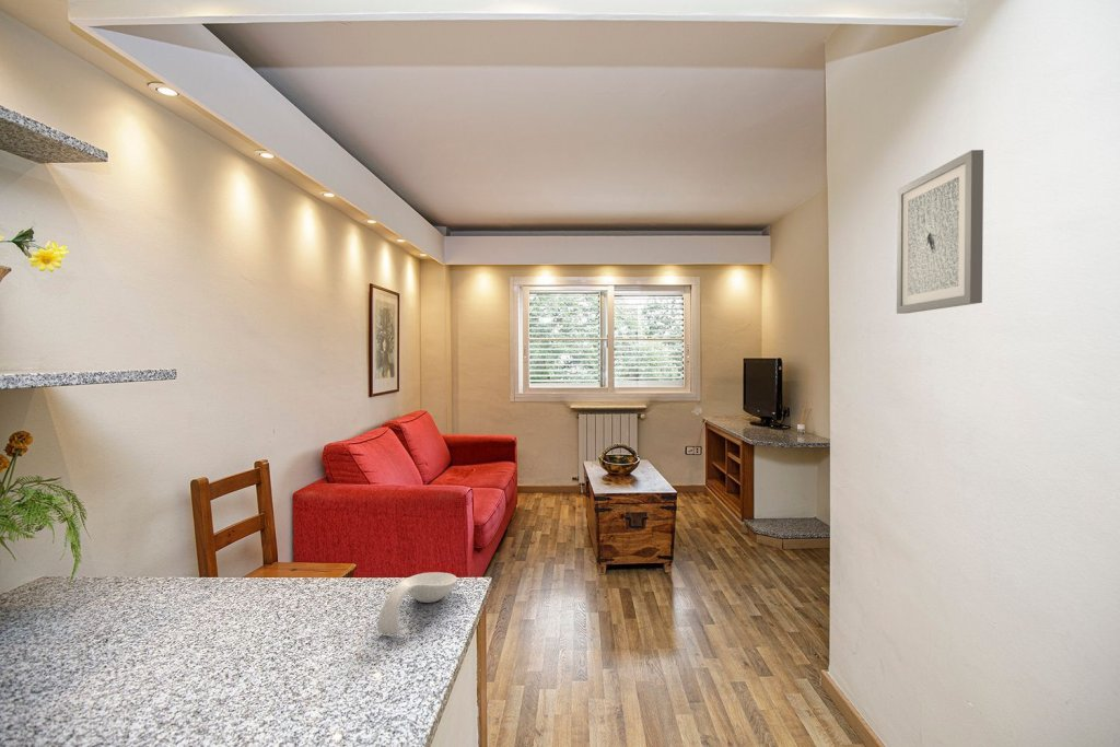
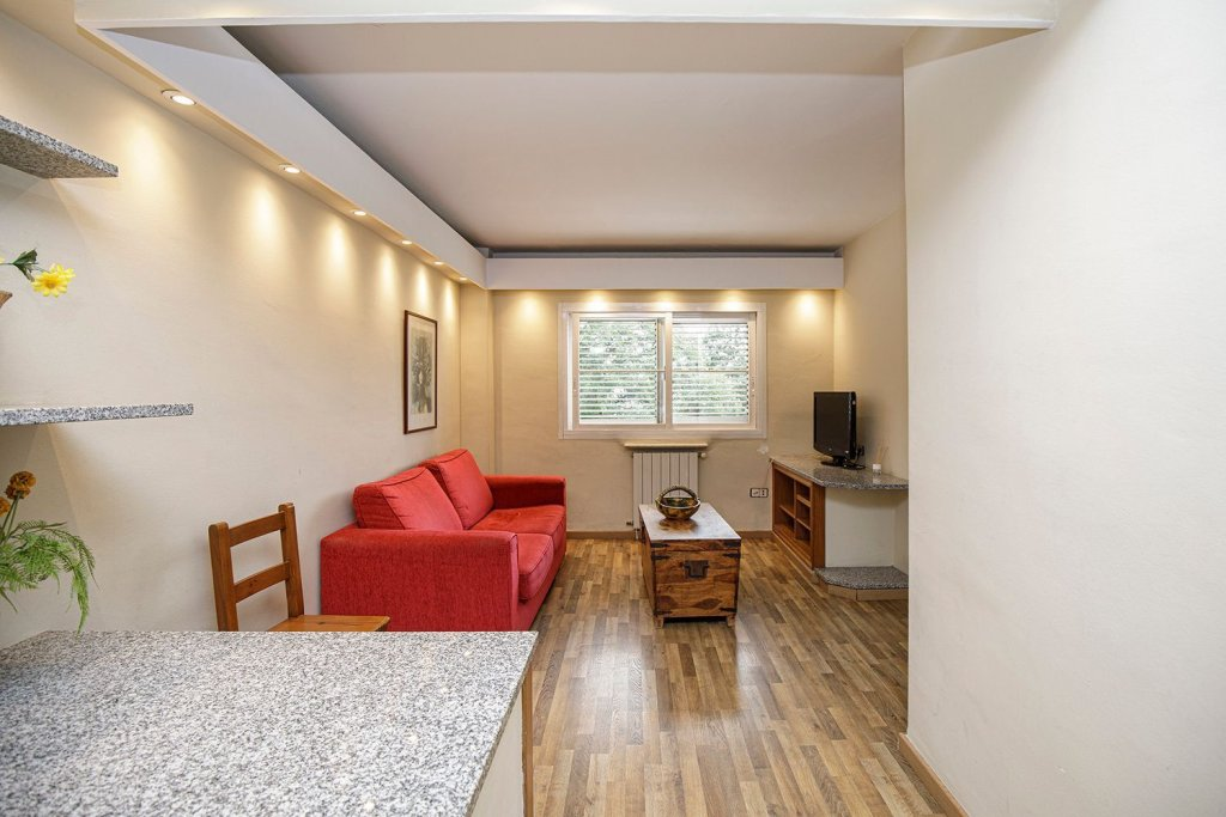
- wall art [896,149,984,315]
- spoon rest [376,571,458,634]
